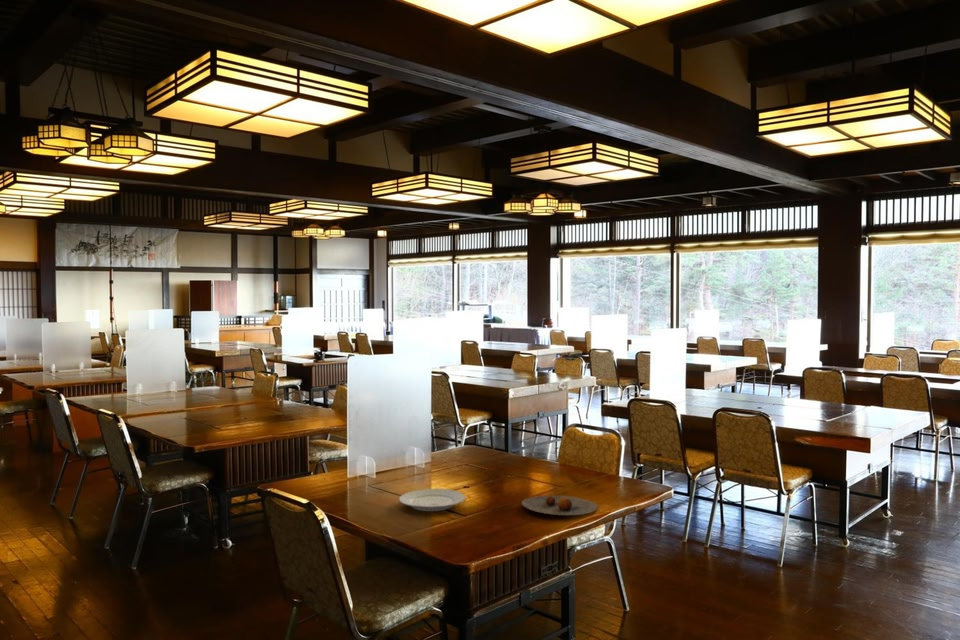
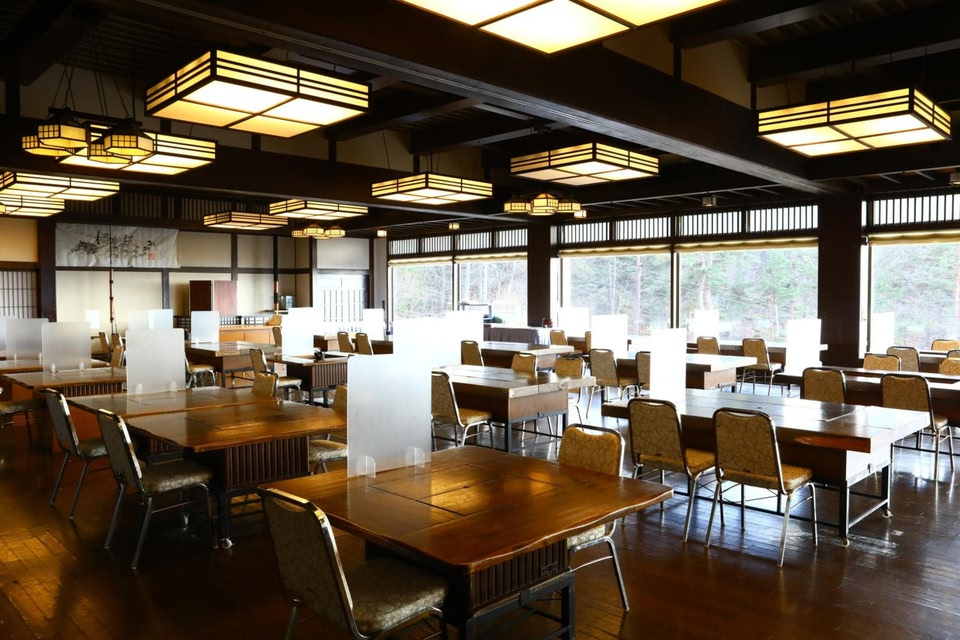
- plate [398,488,467,512]
- plate [521,495,598,516]
